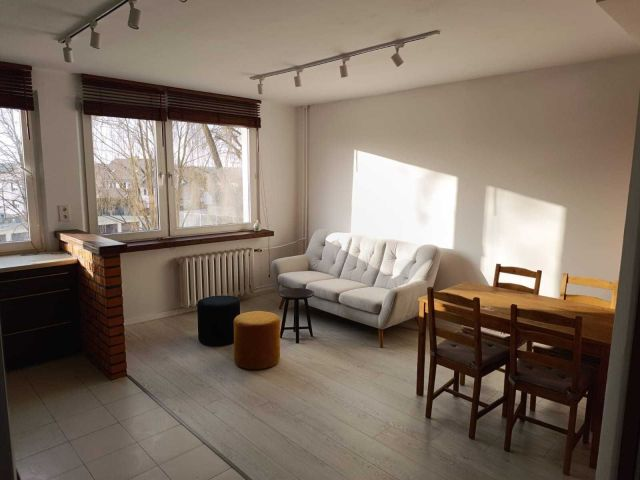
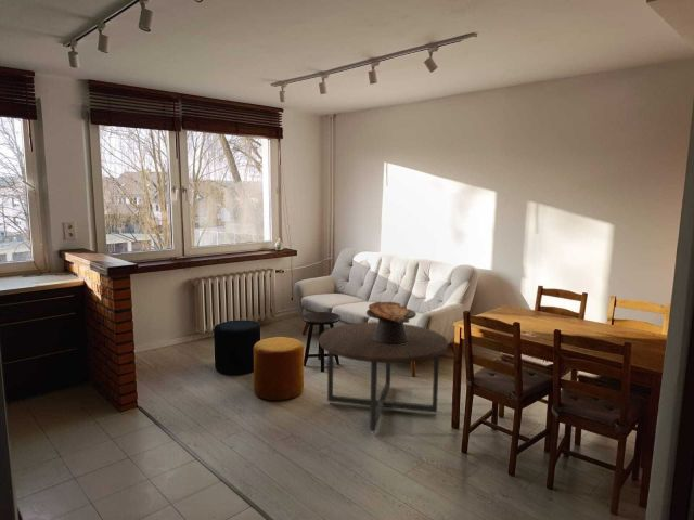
+ coffee table [318,322,449,434]
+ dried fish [365,301,417,344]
